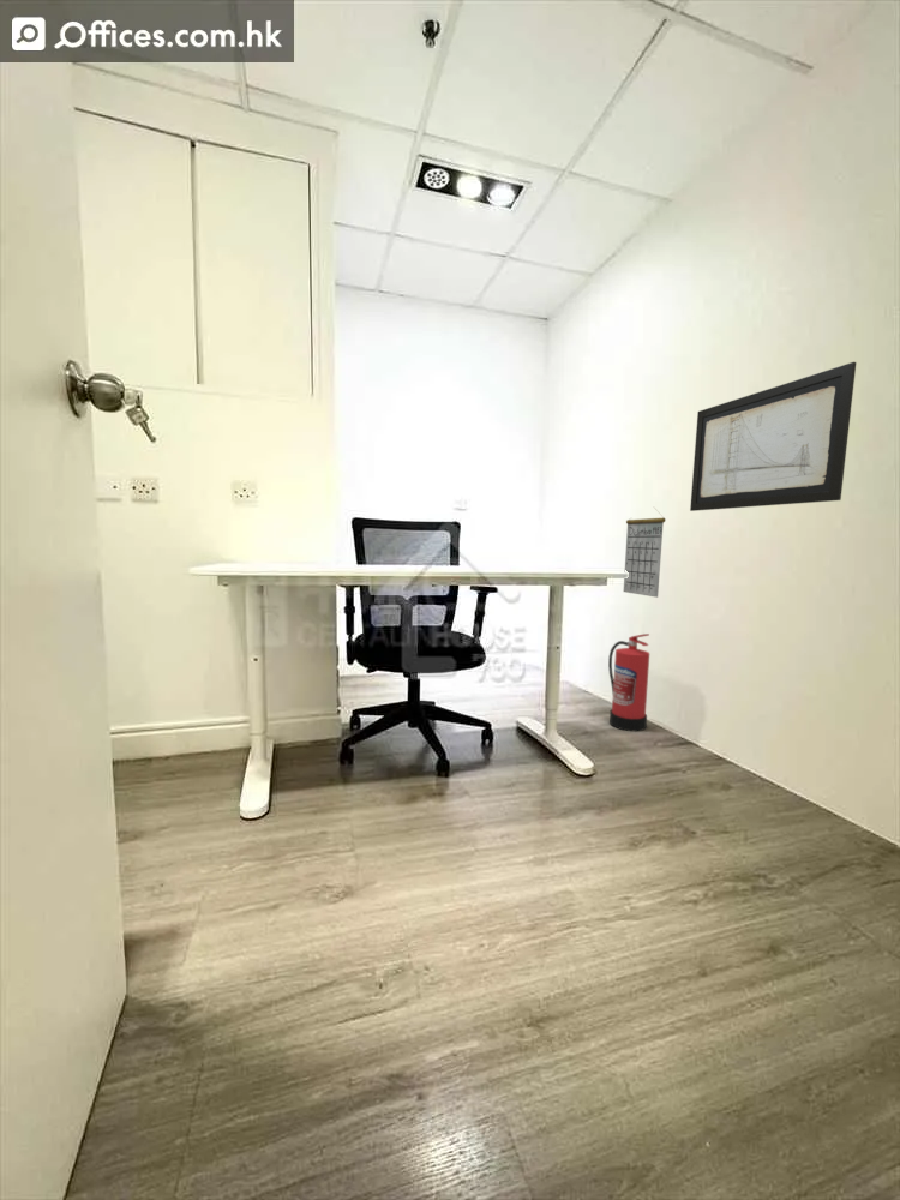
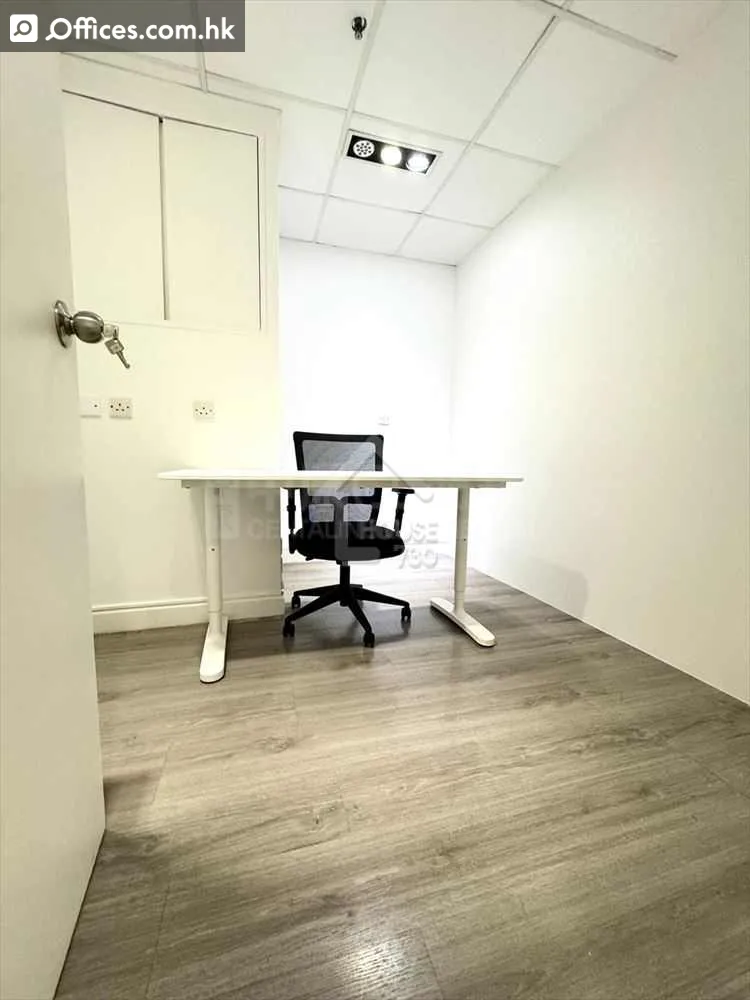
- wall art [689,361,858,512]
- fire extinguisher [607,632,650,732]
- calendar [623,508,666,599]
